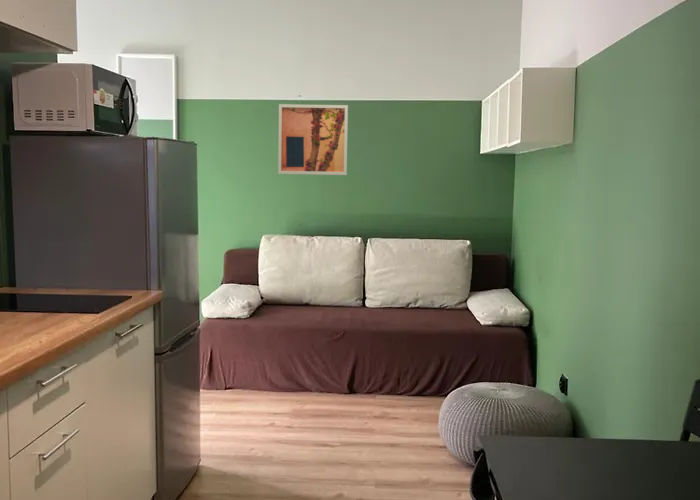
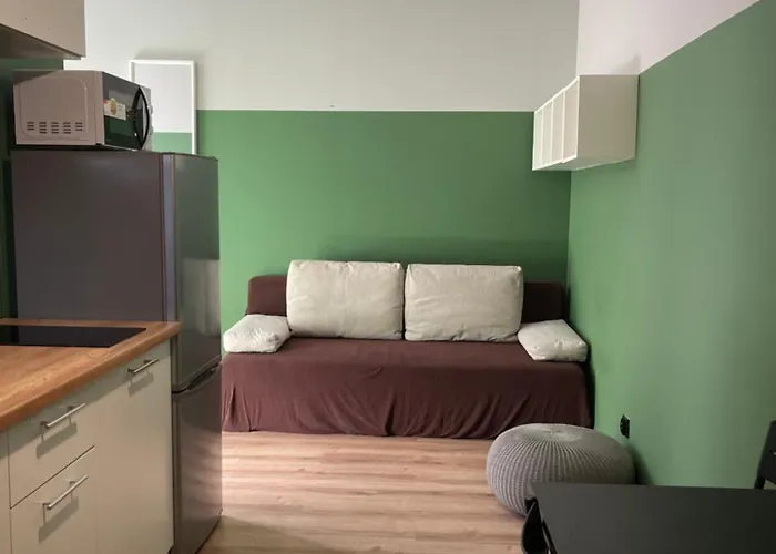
- wall art [277,103,349,176]
